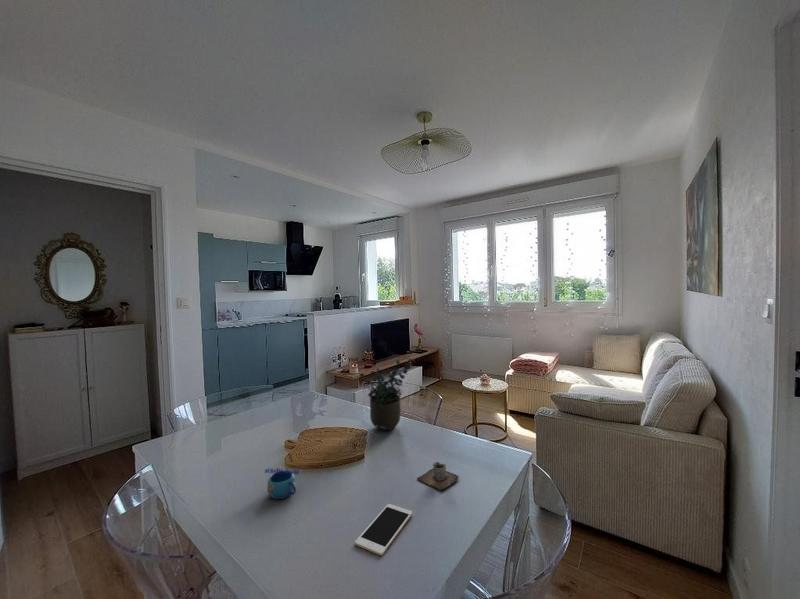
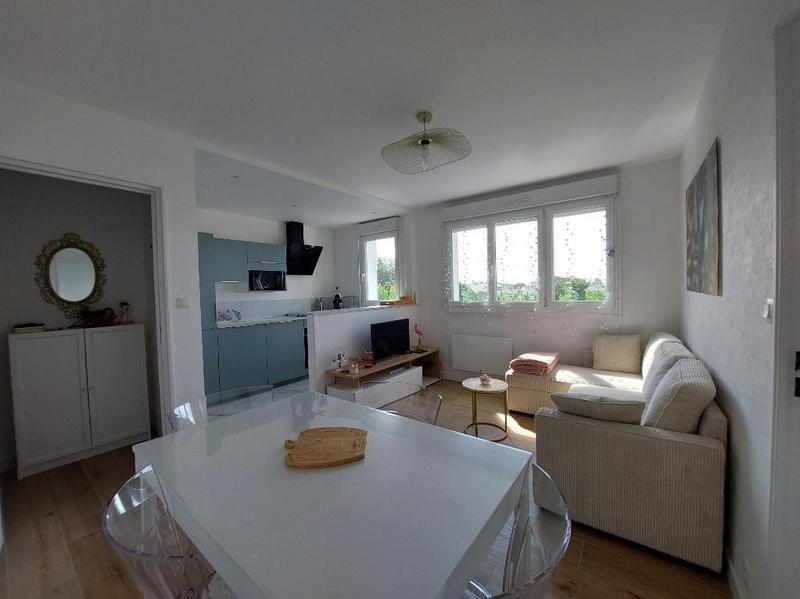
- mug [264,467,300,500]
- cell phone [354,503,413,557]
- cup [416,461,460,492]
- potted plant [359,350,413,432]
